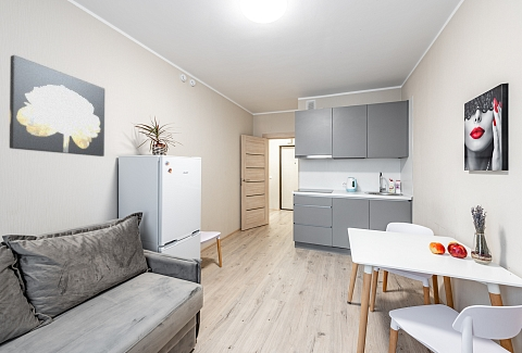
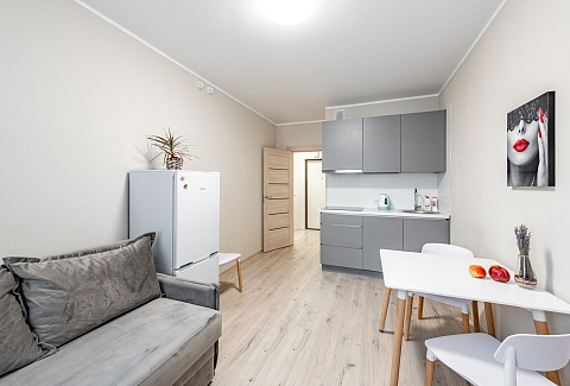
- wall art [9,54,105,157]
